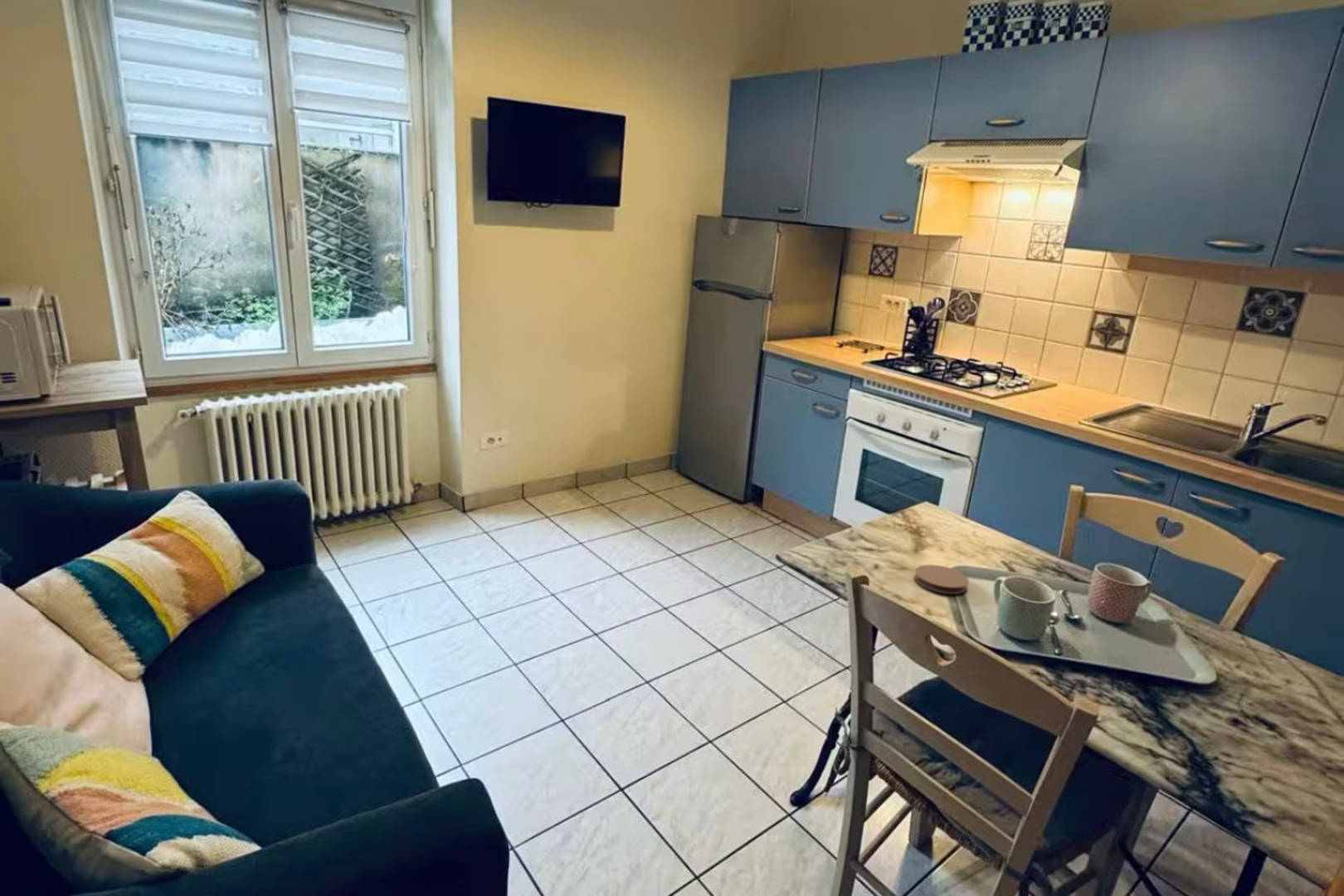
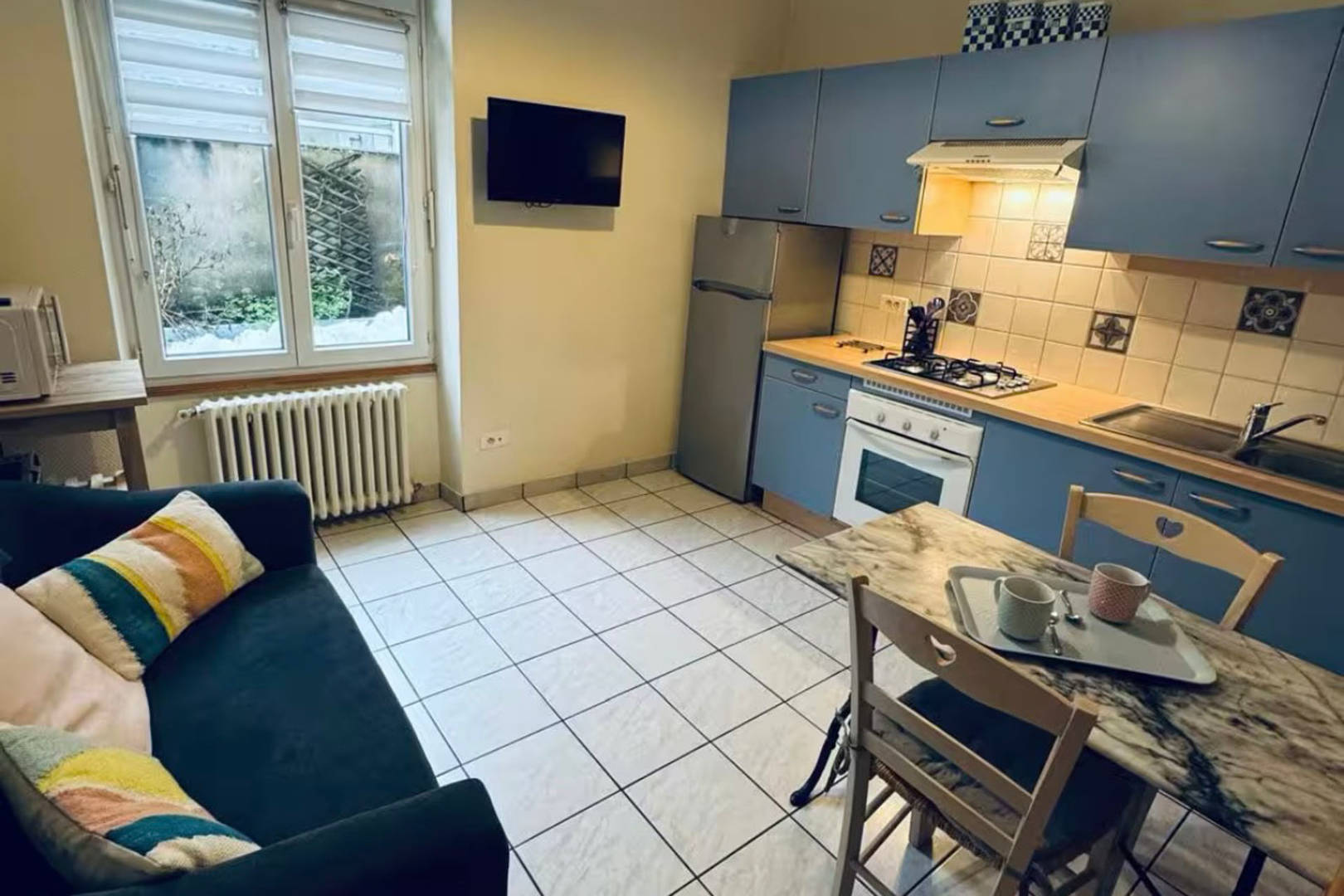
- coaster [913,564,970,595]
